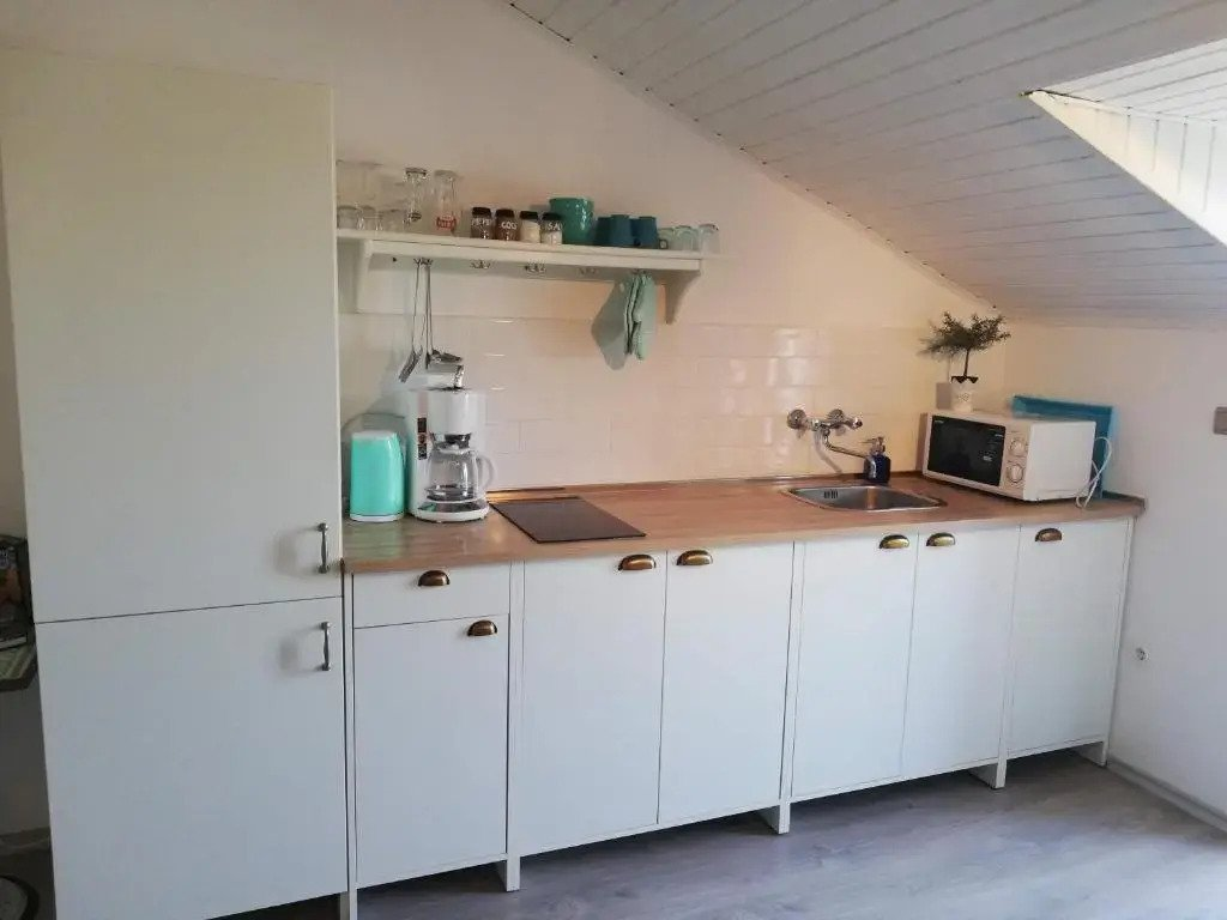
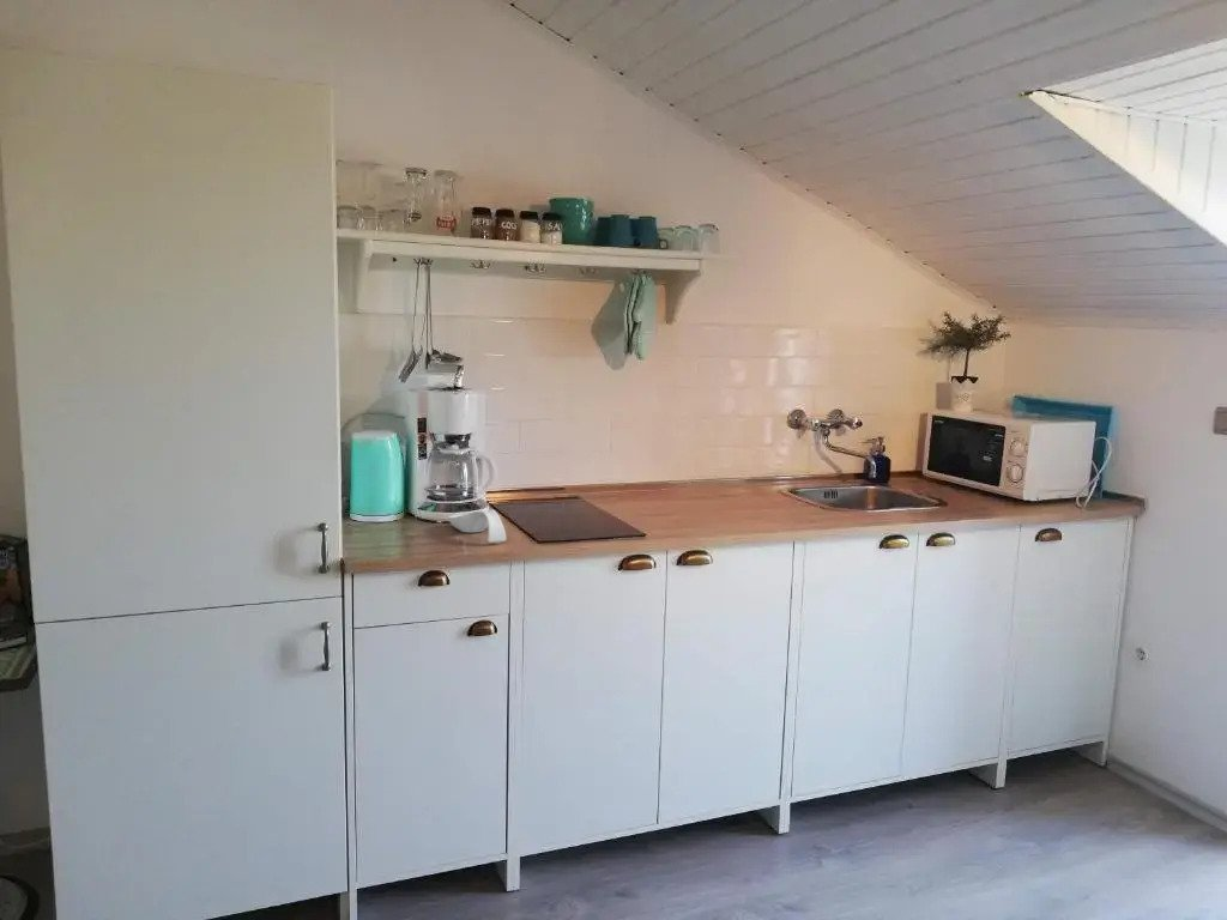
+ spoon rest [447,508,507,544]
